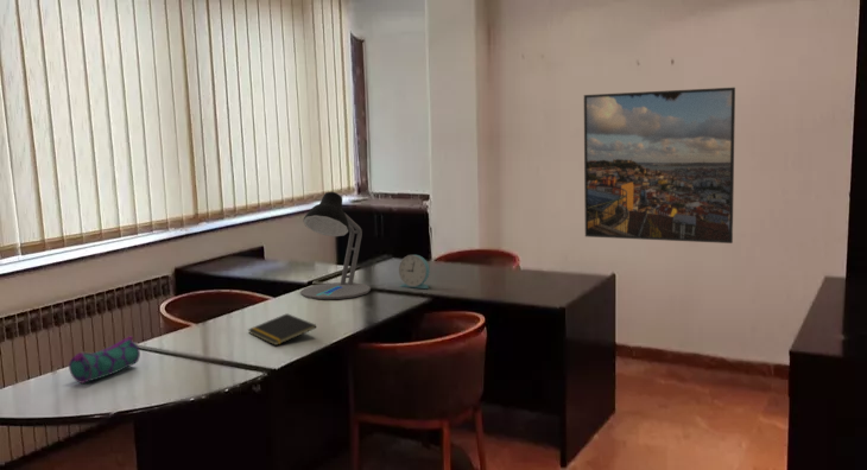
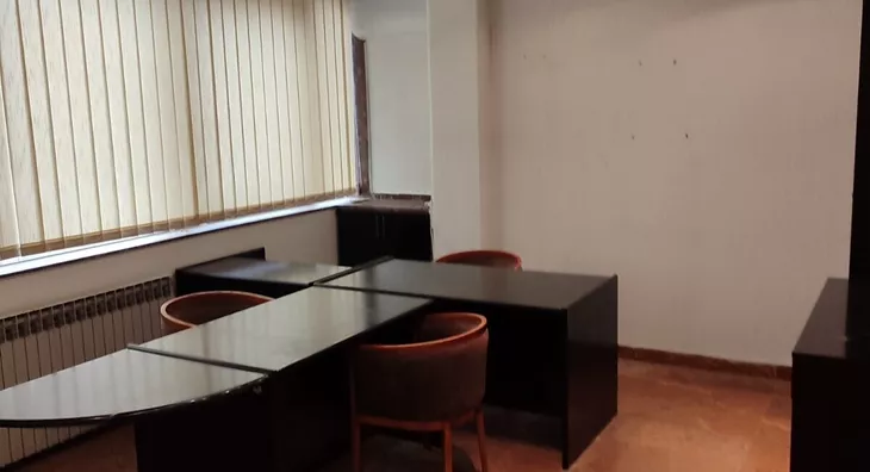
- notepad [247,312,317,347]
- alarm clock [398,254,431,290]
- pencil case [68,335,141,385]
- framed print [583,87,736,244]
- desk lamp [298,191,372,300]
